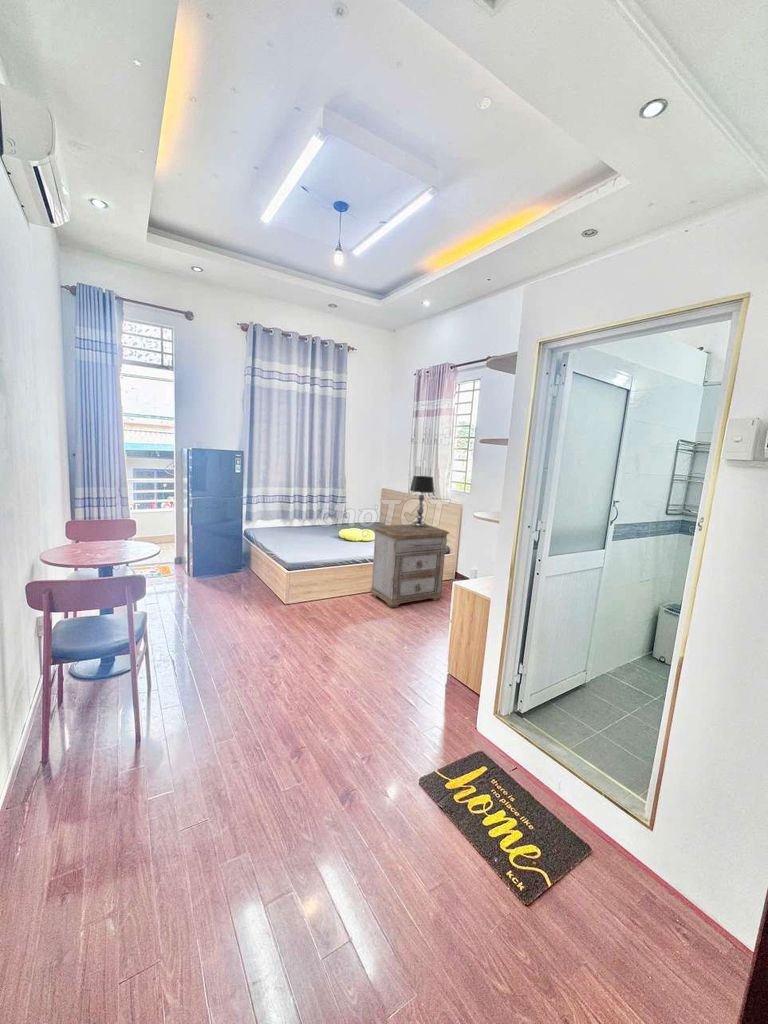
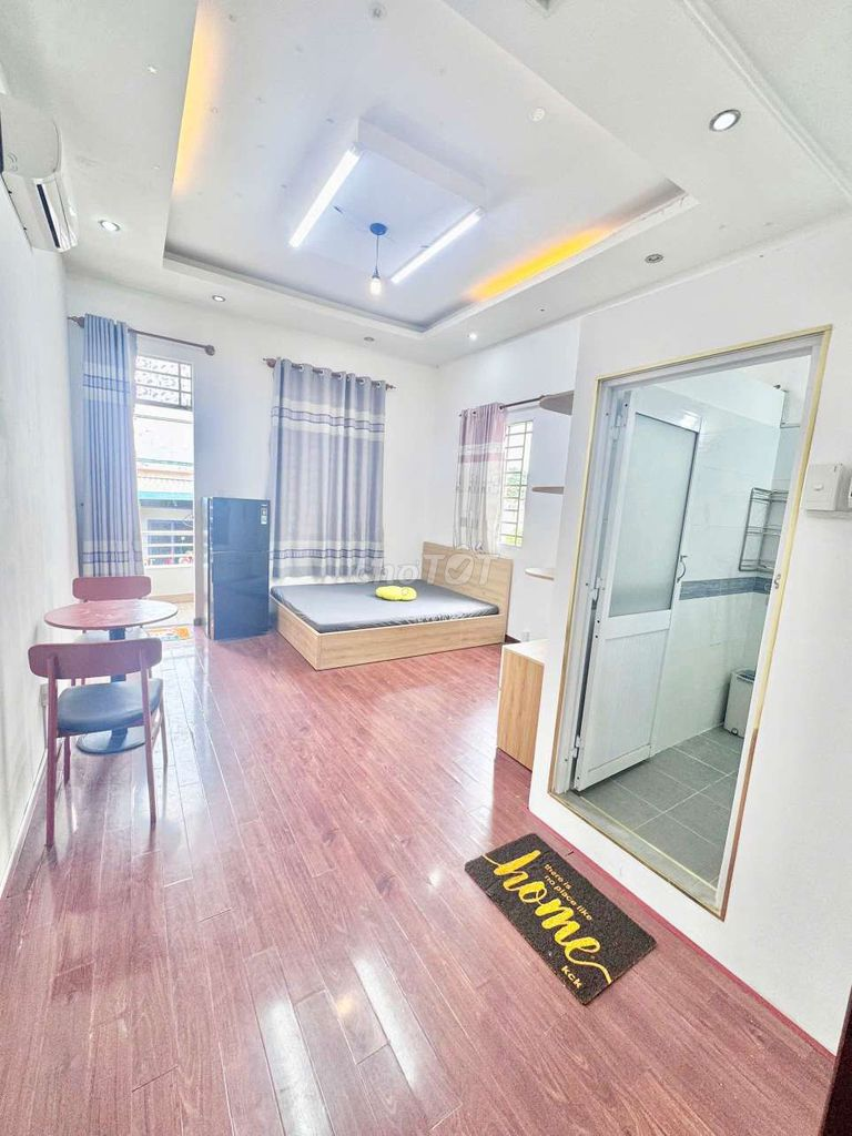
- nightstand [369,523,450,609]
- table lamp [409,475,435,528]
